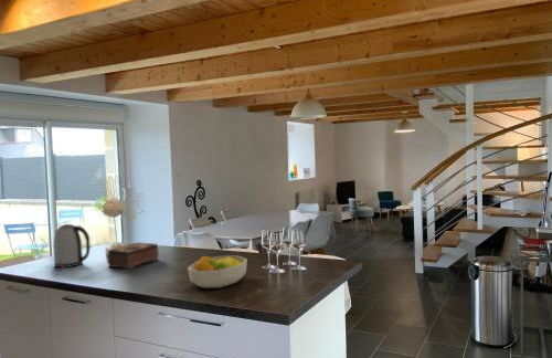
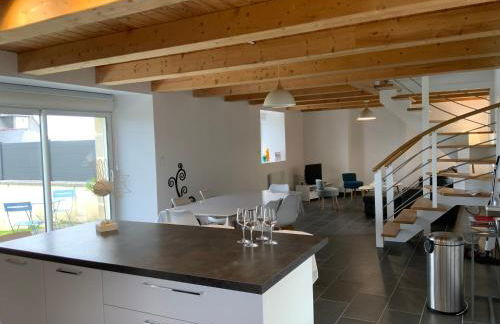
- tissue box [106,242,160,271]
- kettle [52,223,92,268]
- fruit bowl [187,254,248,289]
